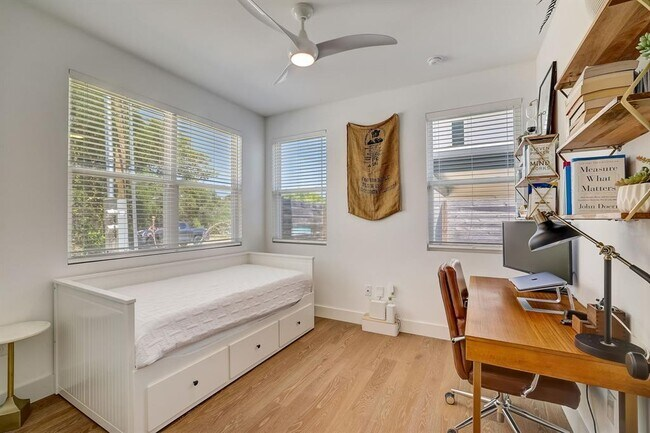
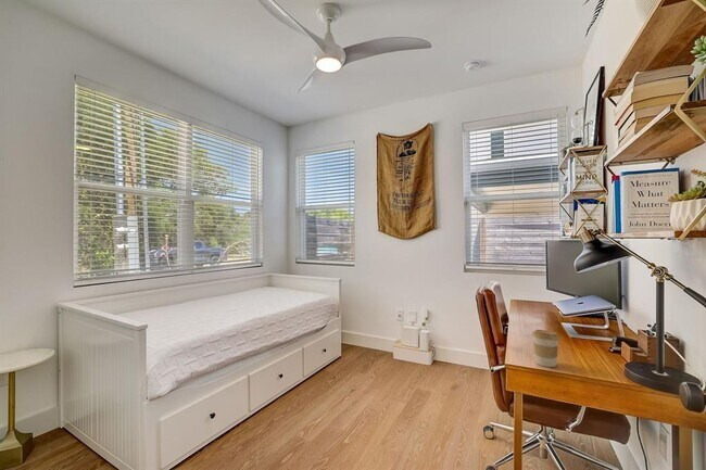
+ coffee cup [531,329,560,368]
